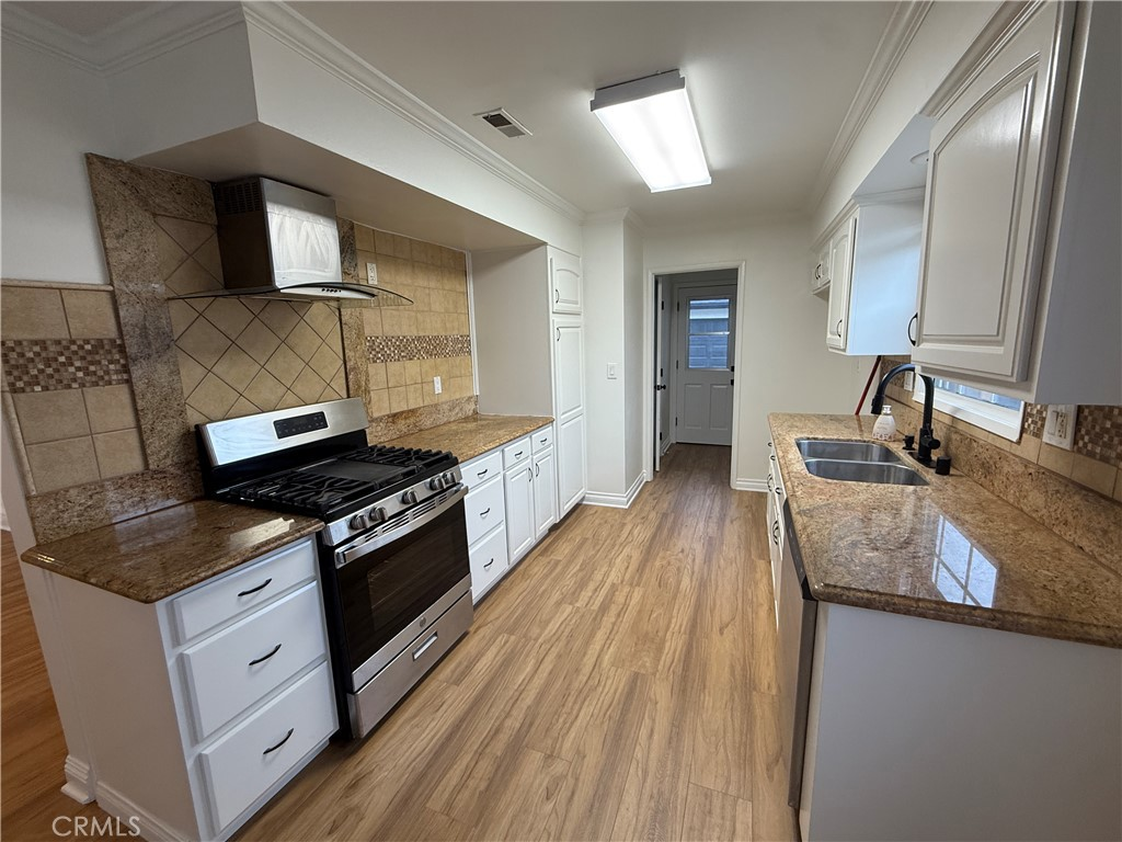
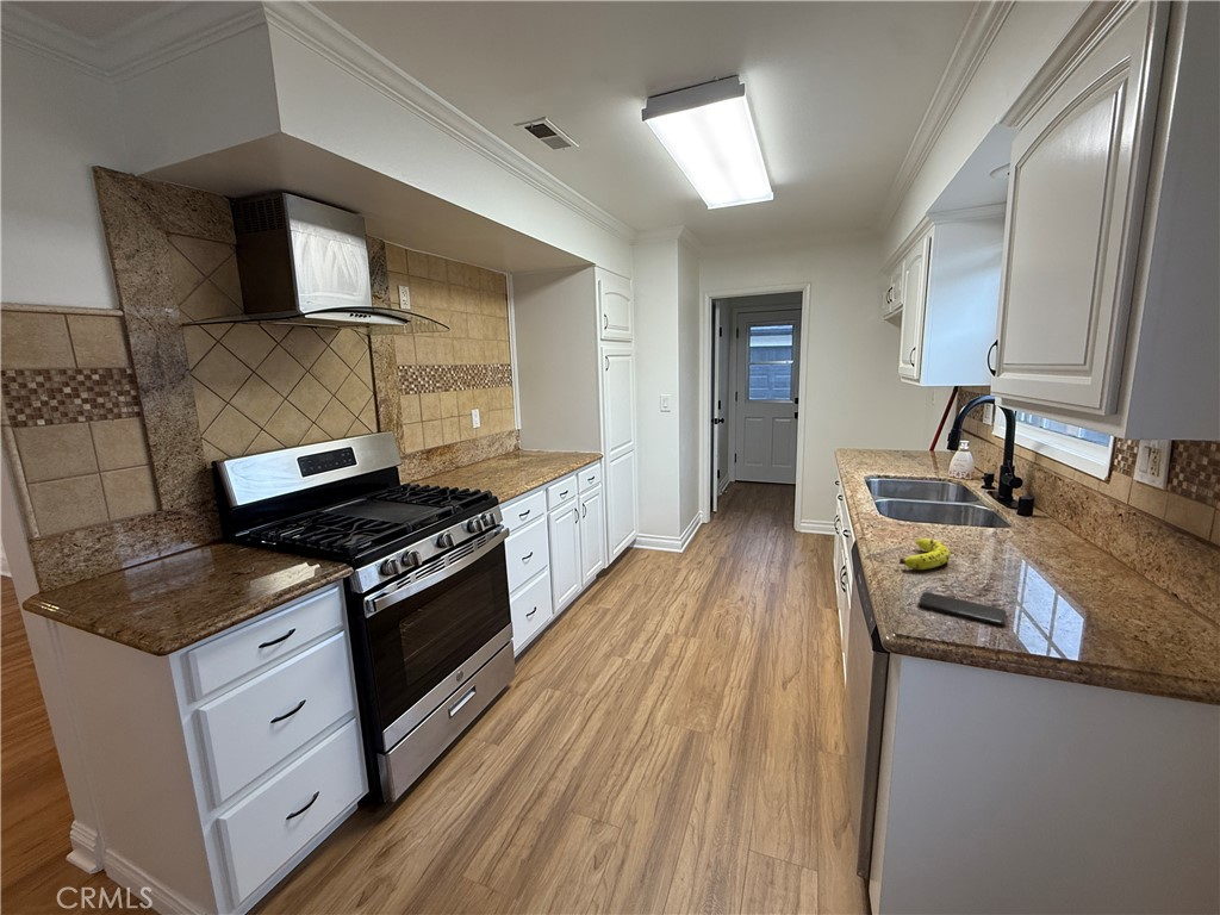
+ fruit [898,537,952,571]
+ smartphone [917,591,1008,627]
